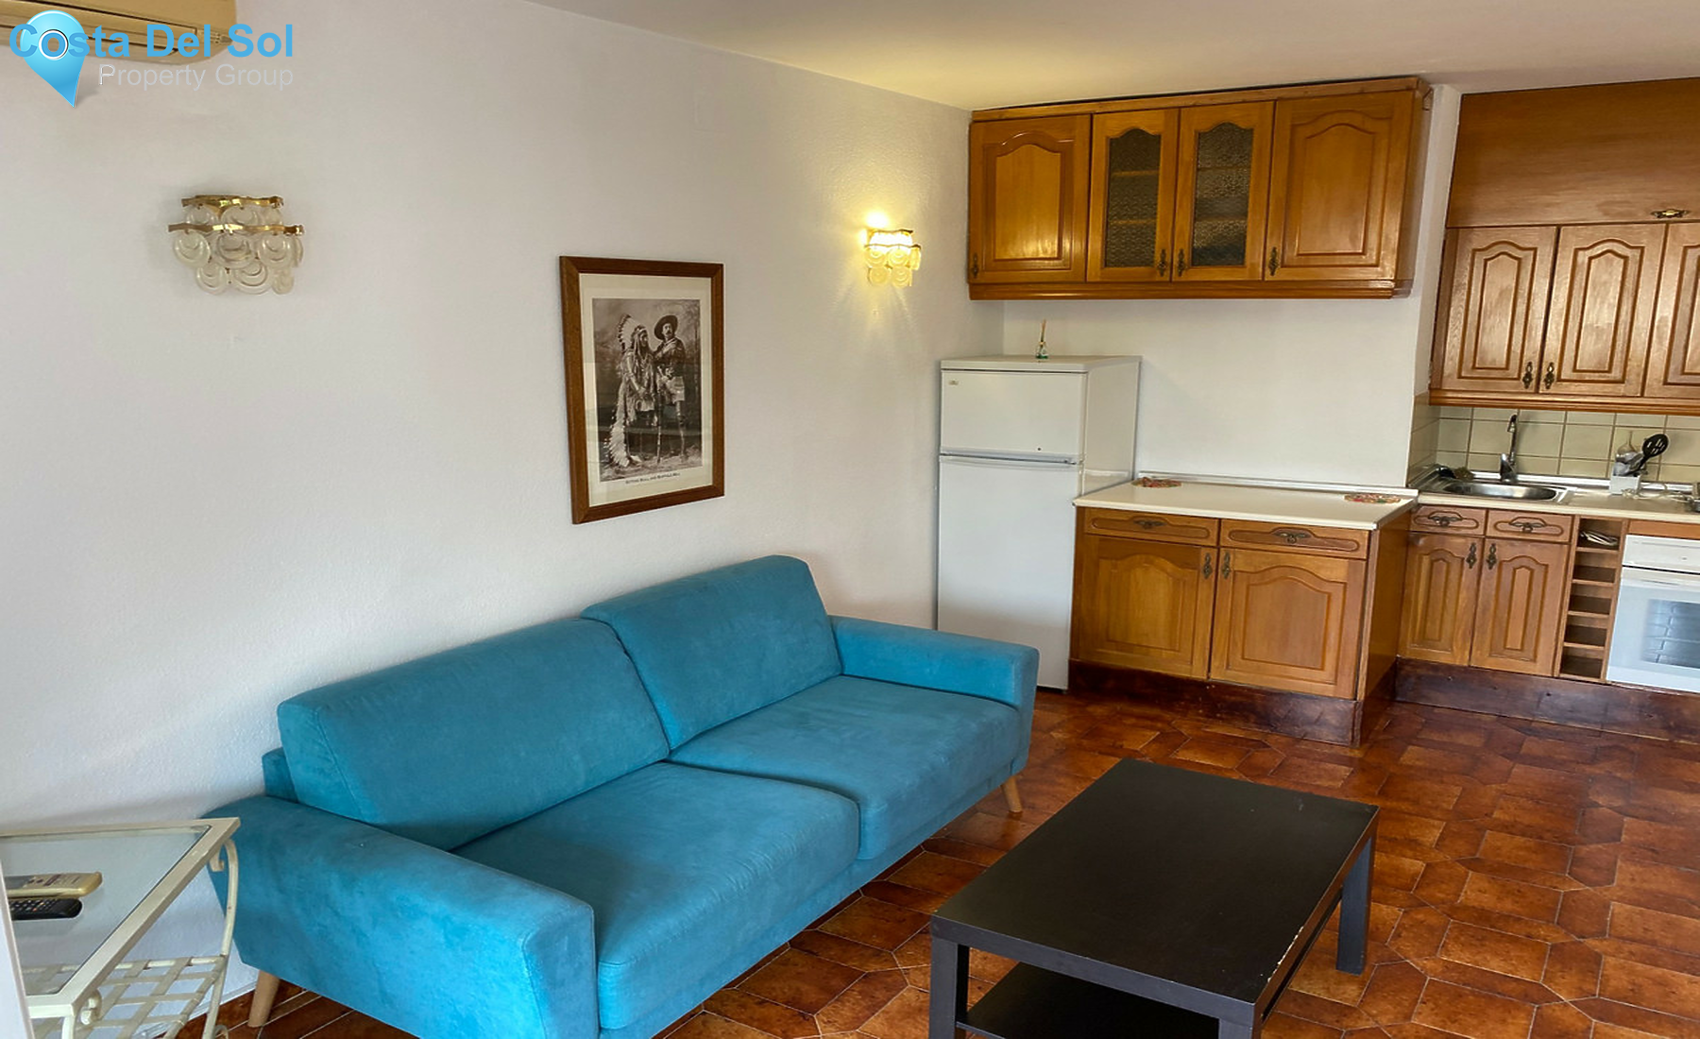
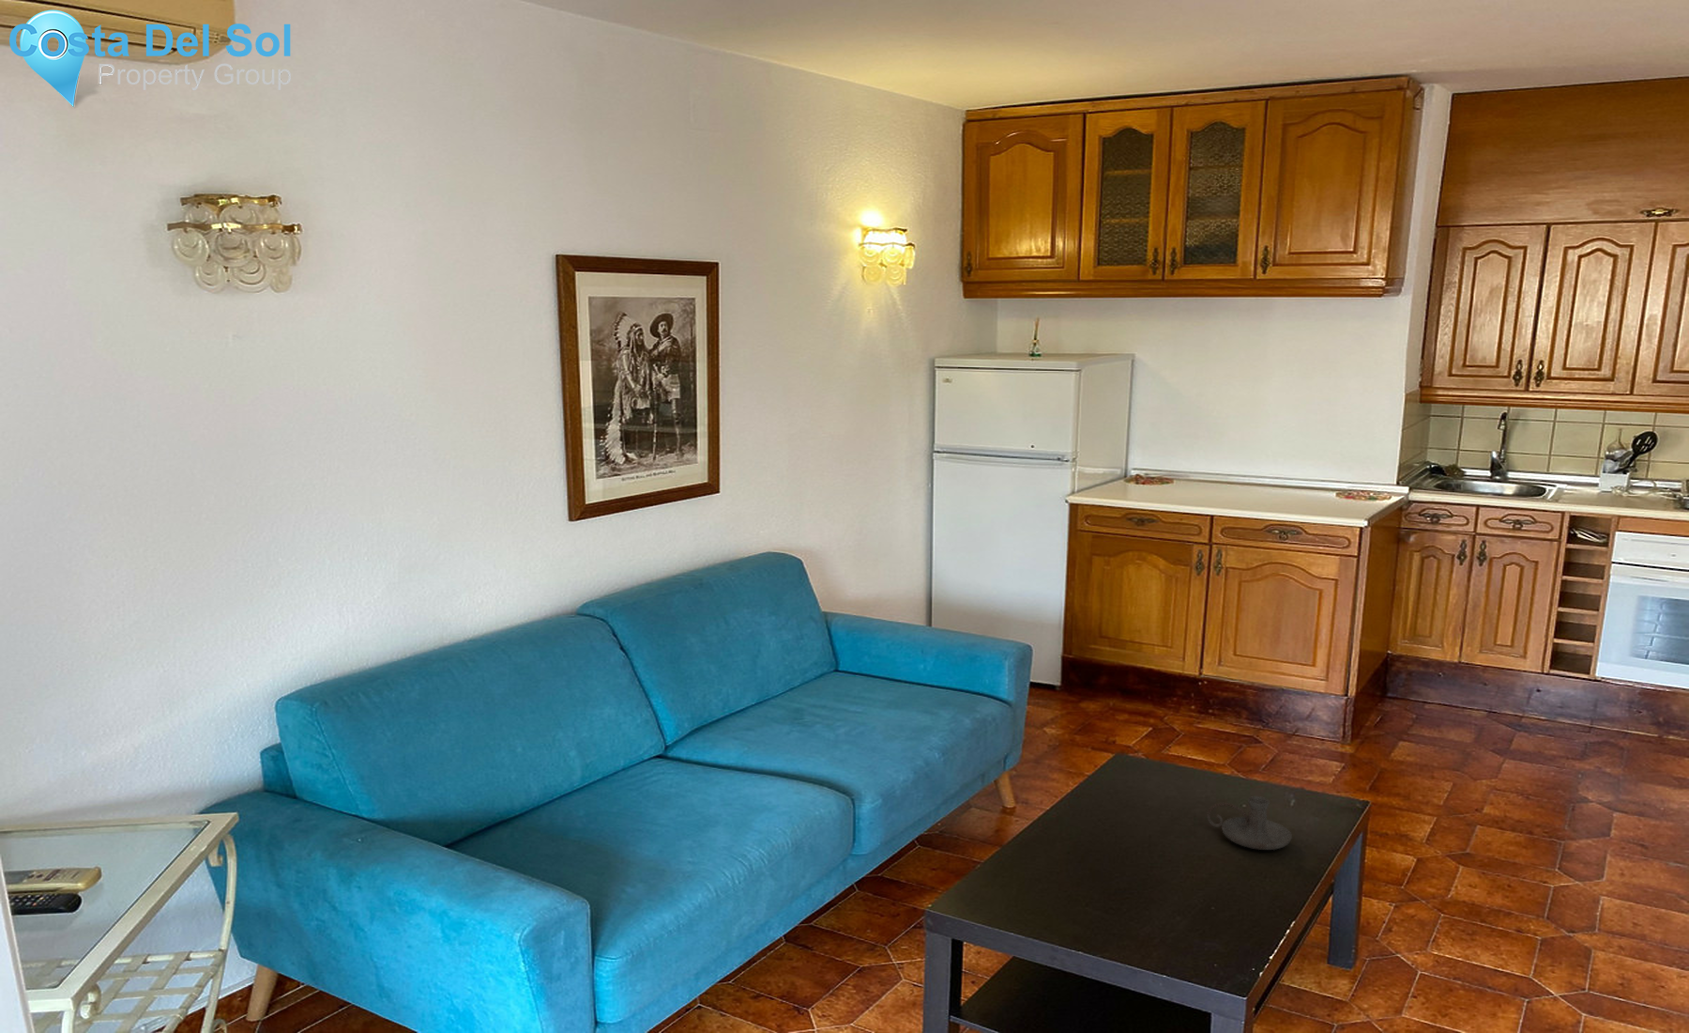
+ candle holder [1205,795,1293,851]
